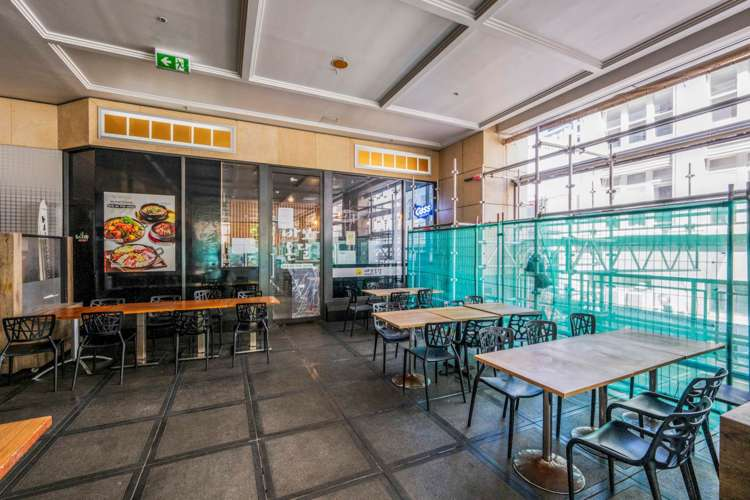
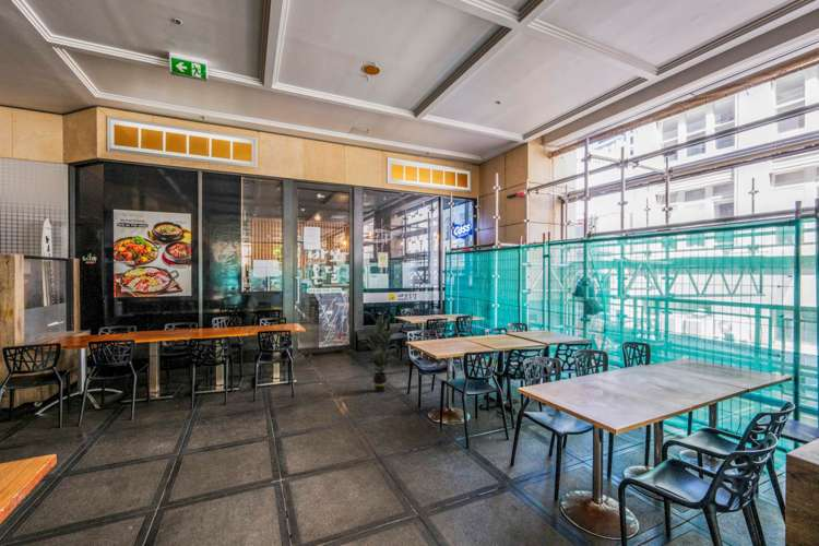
+ indoor plant [358,306,406,393]
